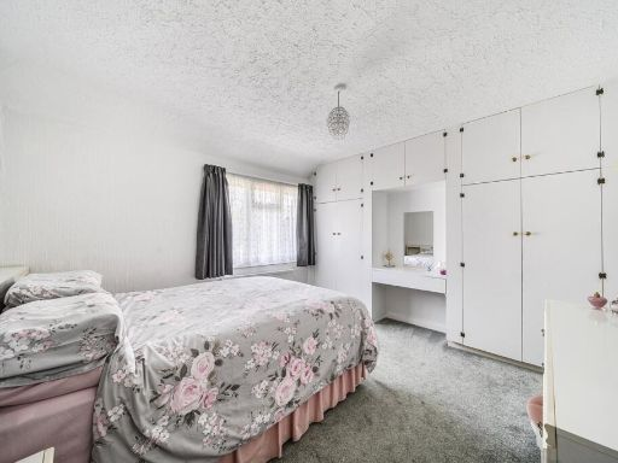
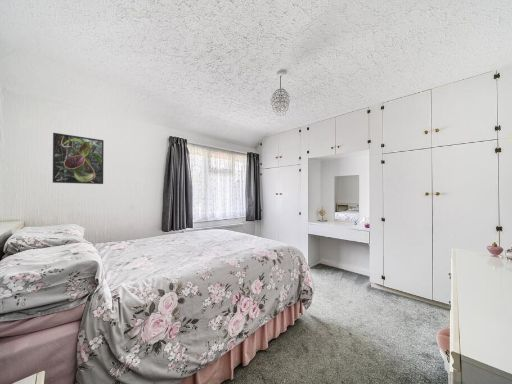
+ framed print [52,132,105,185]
